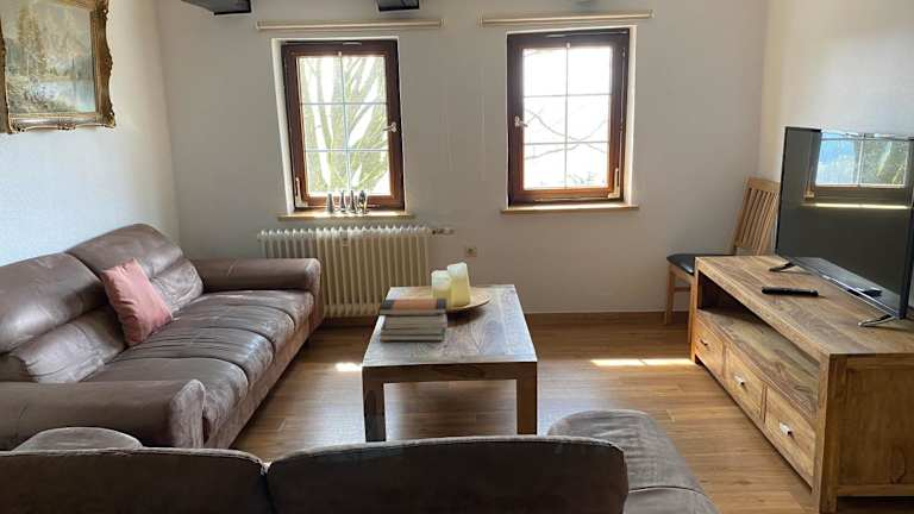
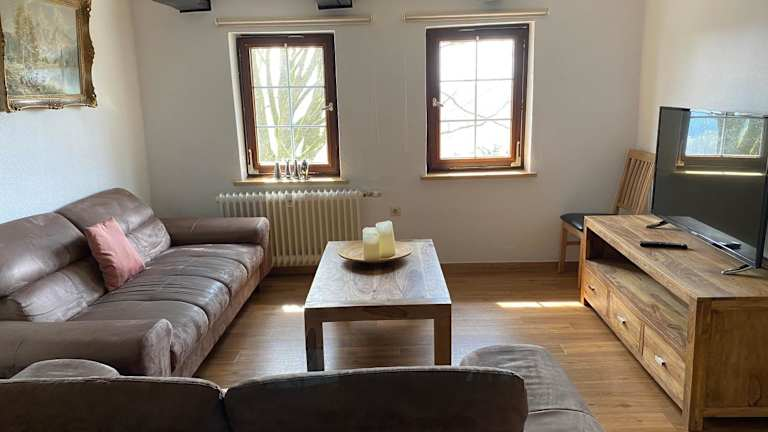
- book stack [377,297,449,341]
